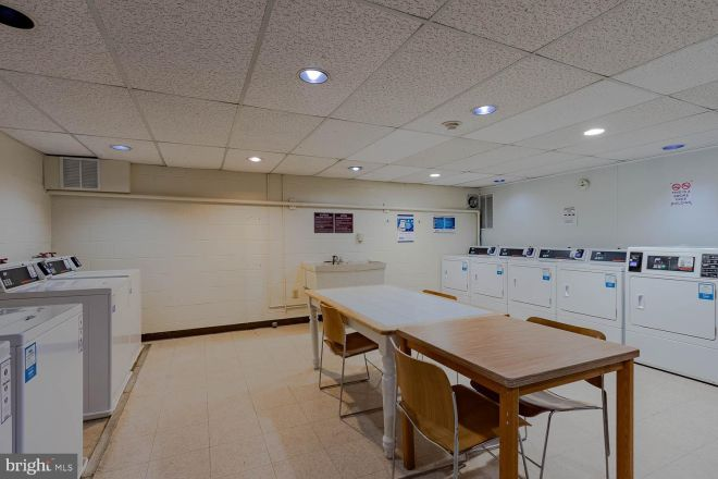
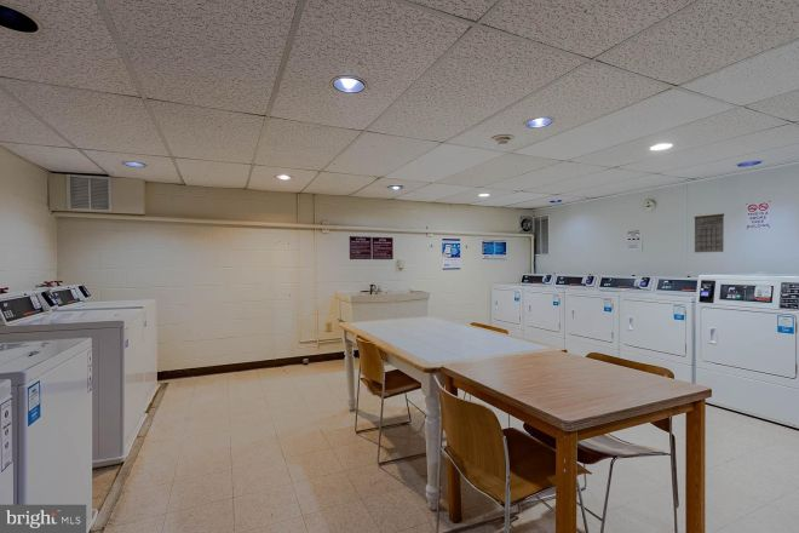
+ calendar [692,212,725,253]
